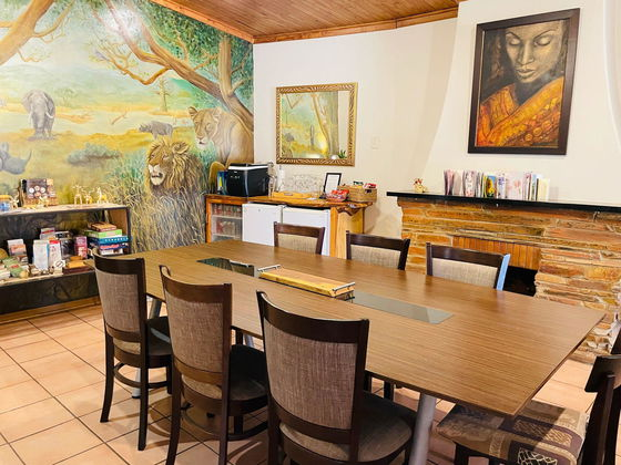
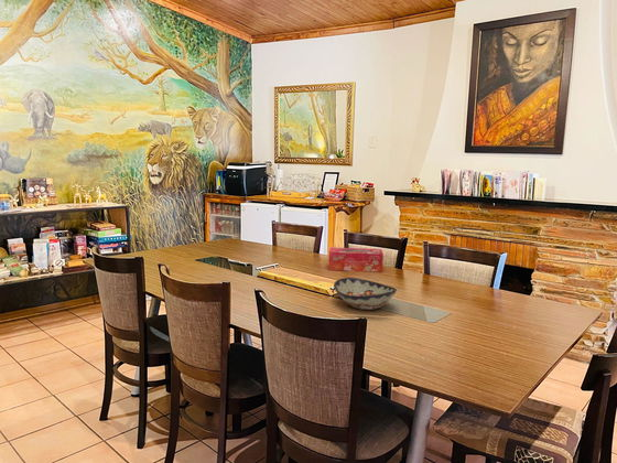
+ tissue box [327,246,385,273]
+ decorative bowl [333,277,398,311]
